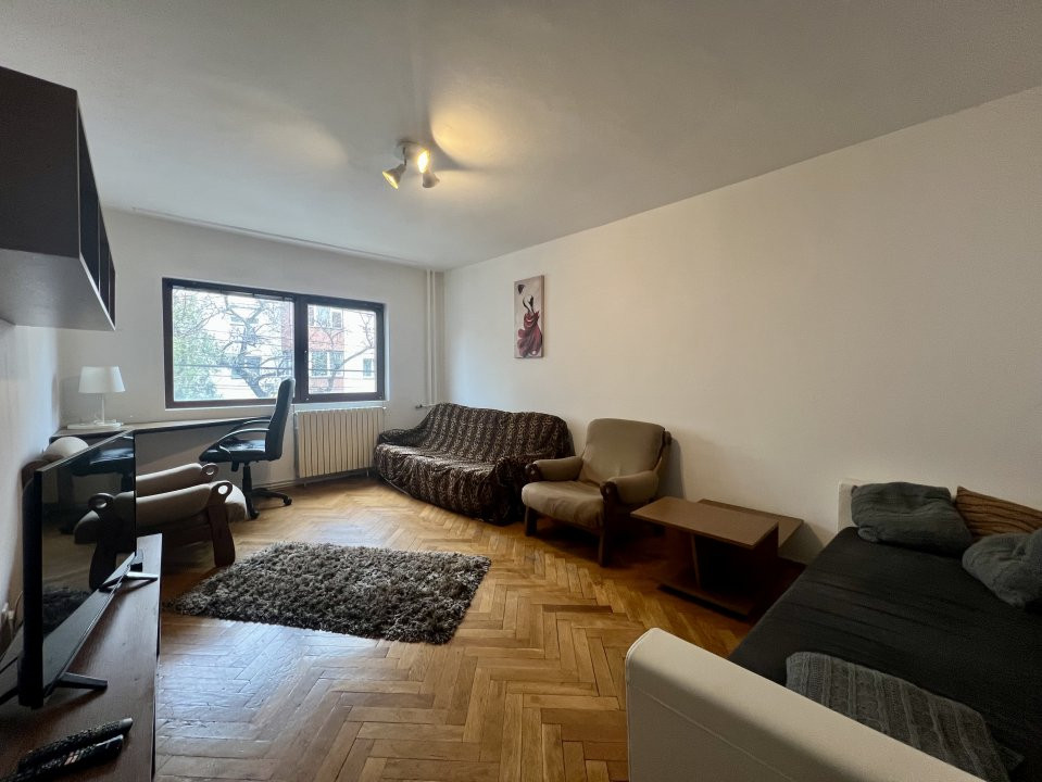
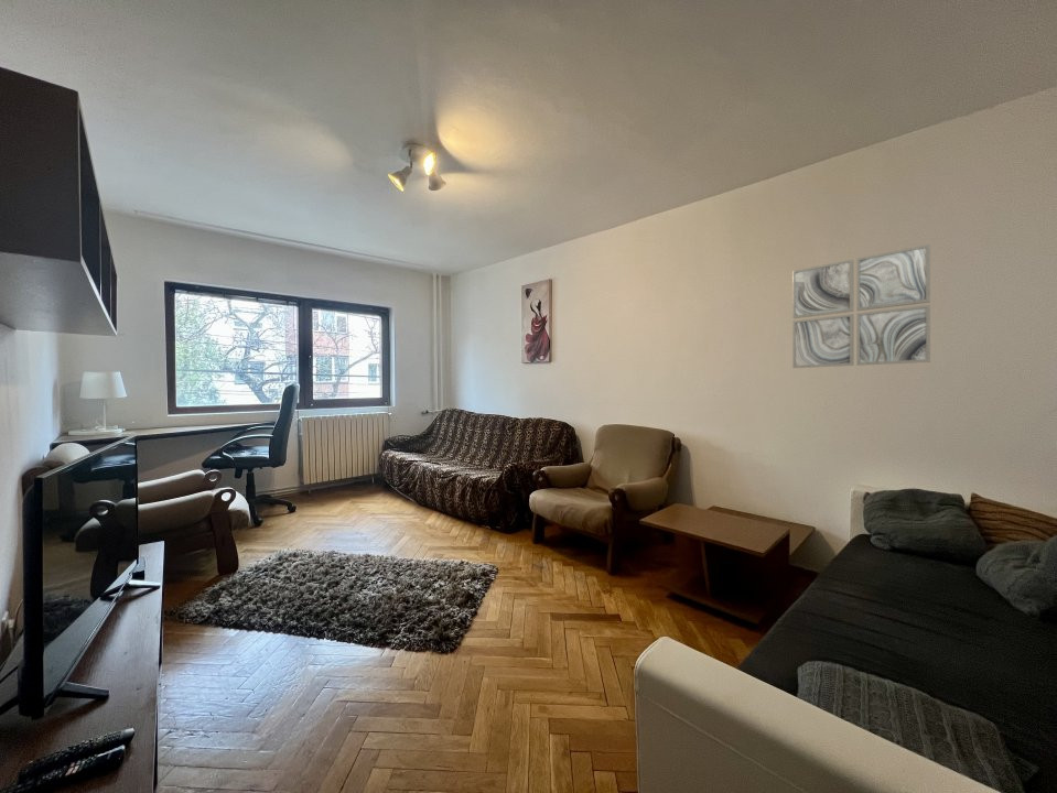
+ wall art [791,243,931,369]
